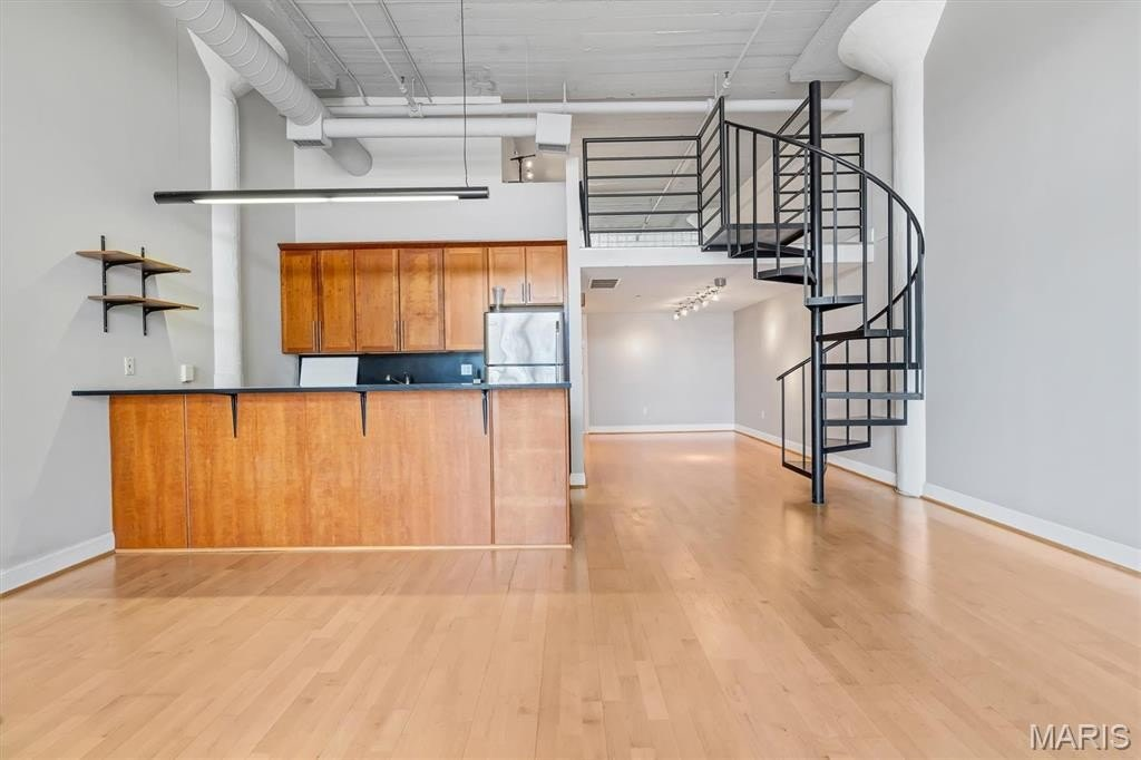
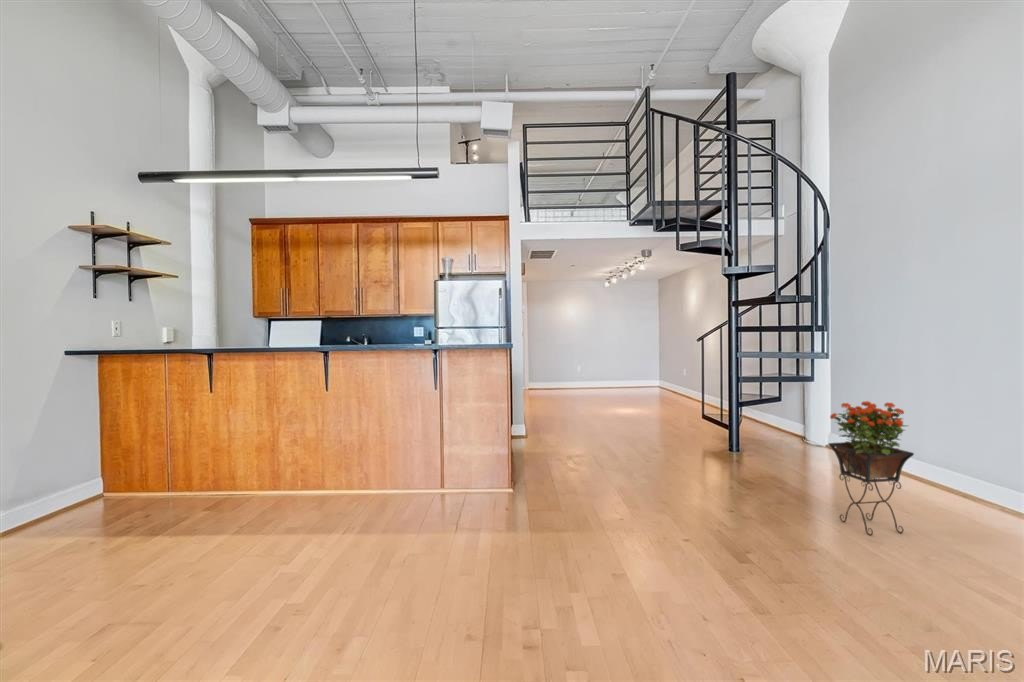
+ potted flower [827,400,915,537]
